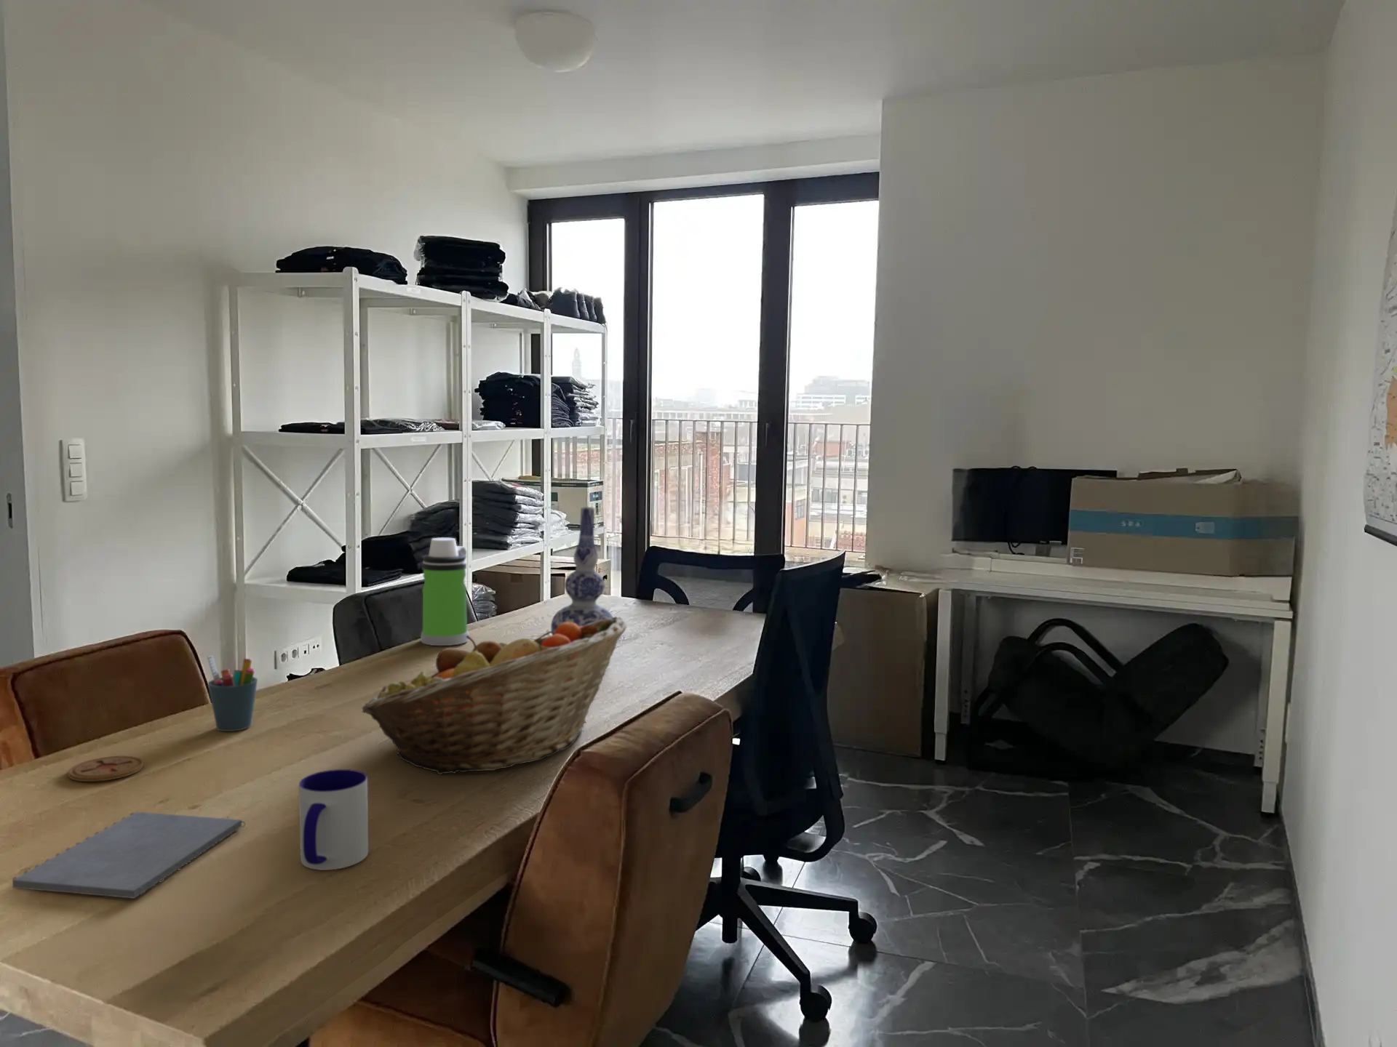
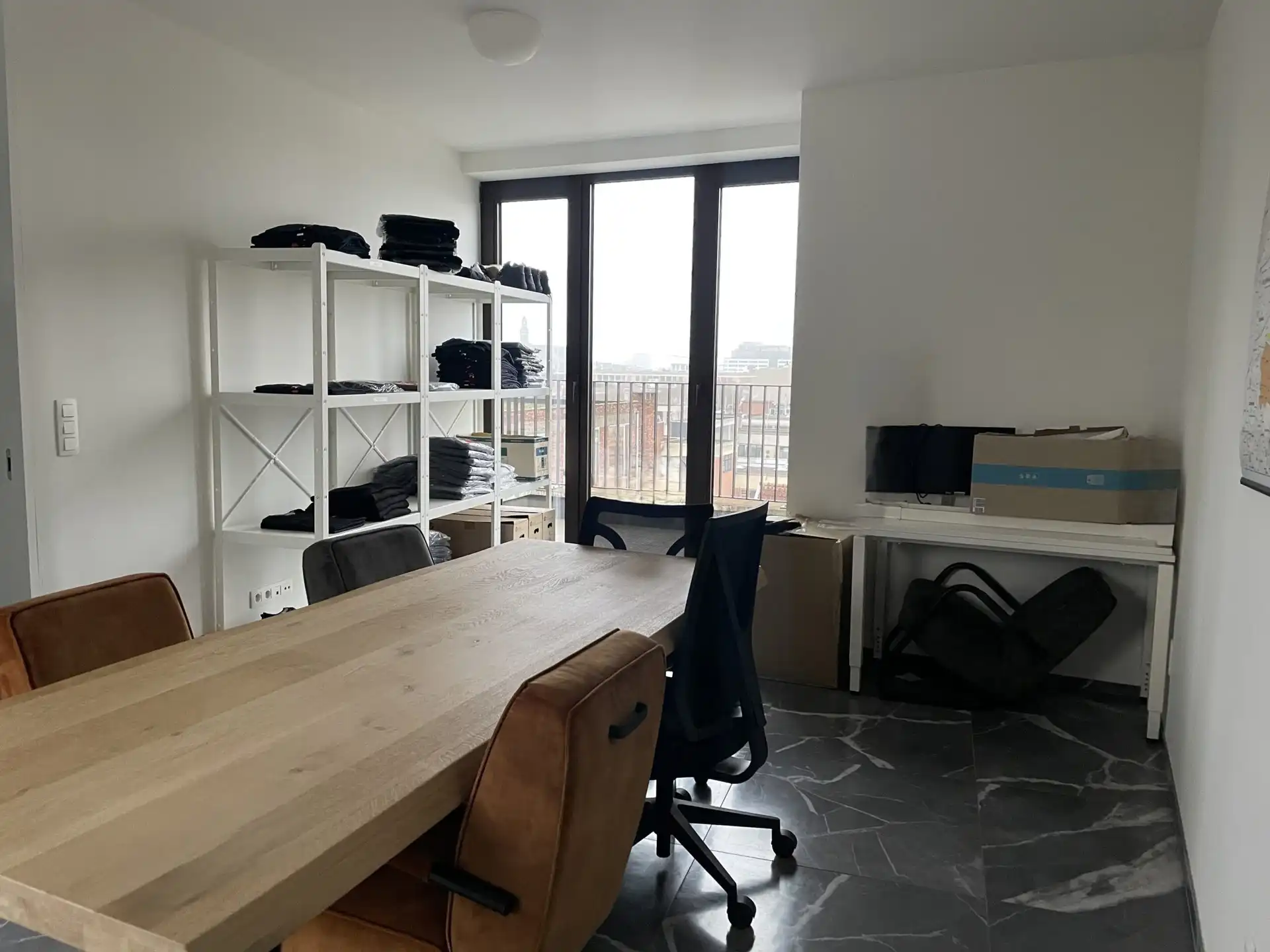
- vase [550,506,614,636]
- fruit basket [361,616,628,775]
- water bottle [420,538,470,647]
- notepad [12,812,246,900]
- coaster [67,756,145,782]
- mug [298,769,369,871]
- pen holder [207,653,258,732]
